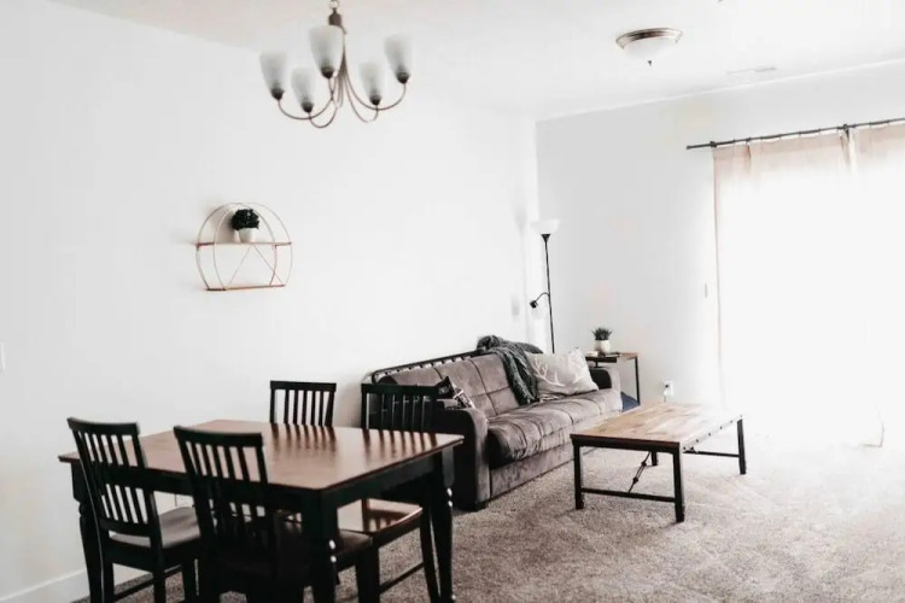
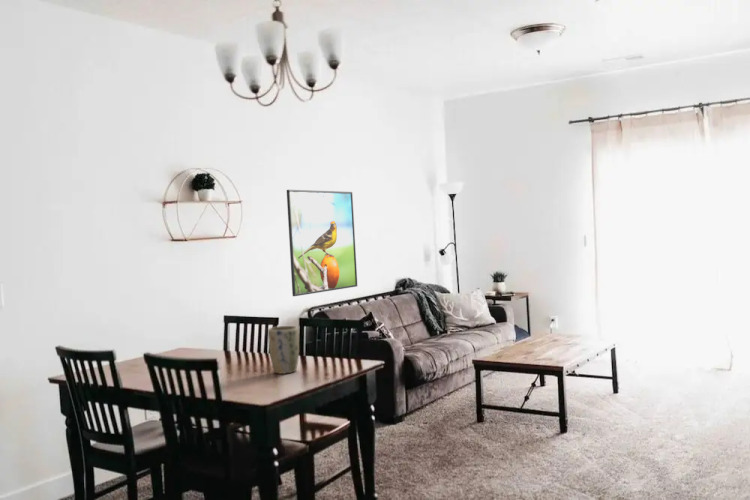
+ plant pot [267,325,300,375]
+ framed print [286,189,358,297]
